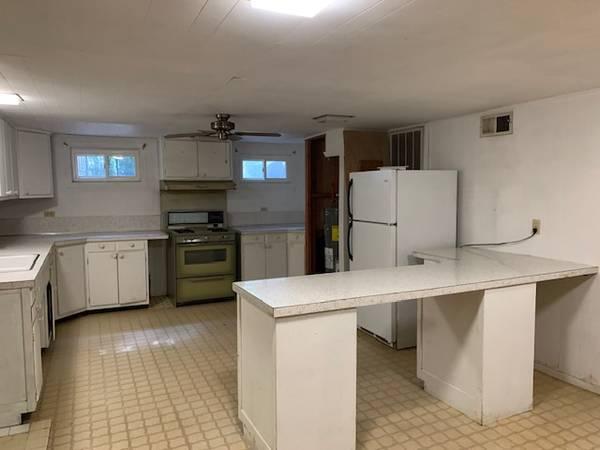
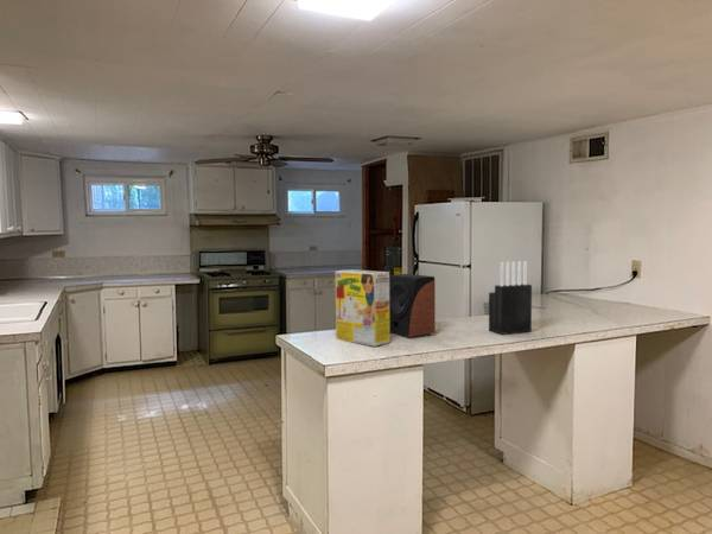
+ cereal box [335,268,390,348]
+ speaker [389,273,437,338]
+ knife block [488,260,533,336]
